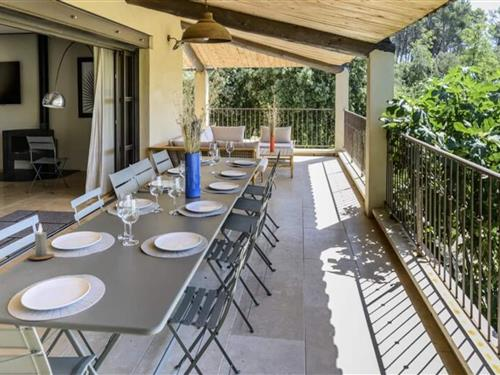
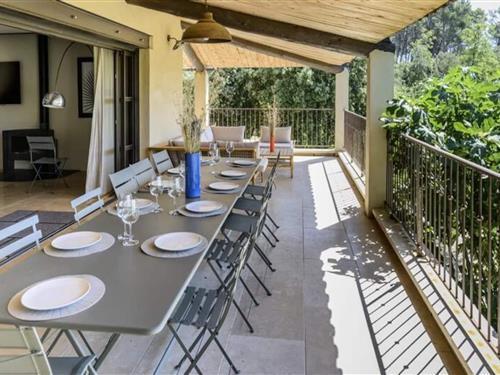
- candle [27,222,55,260]
